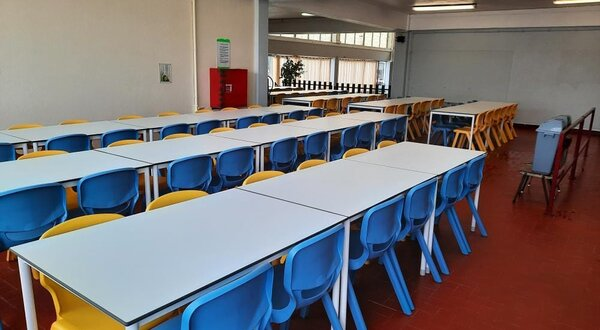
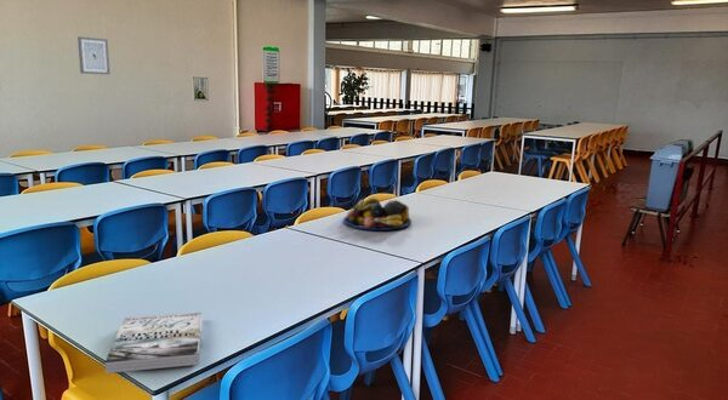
+ fruit bowl [342,196,413,232]
+ book [104,312,204,375]
+ wall art [76,35,112,75]
